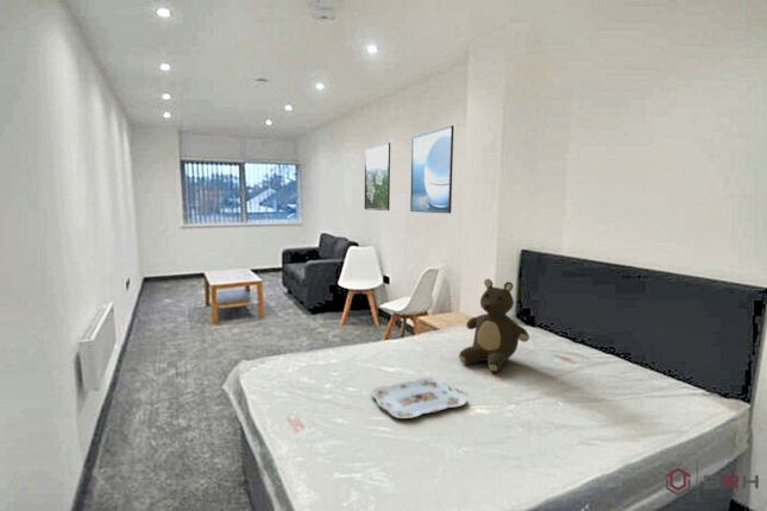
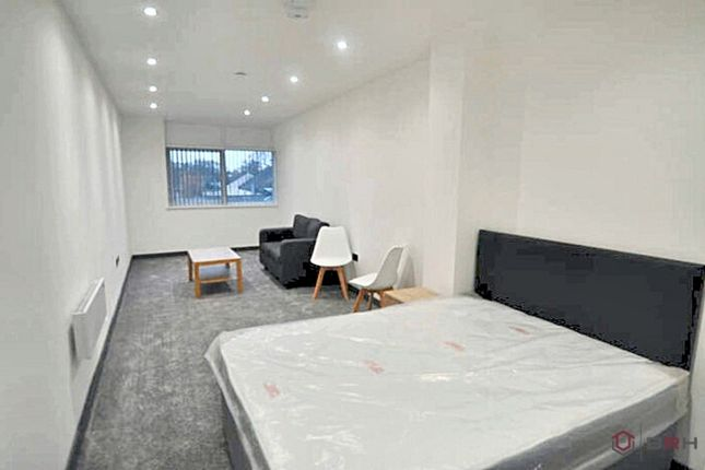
- serving tray [370,377,467,419]
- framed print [364,141,391,212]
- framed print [409,125,455,215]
- teddy bear [458,278,530,373]
